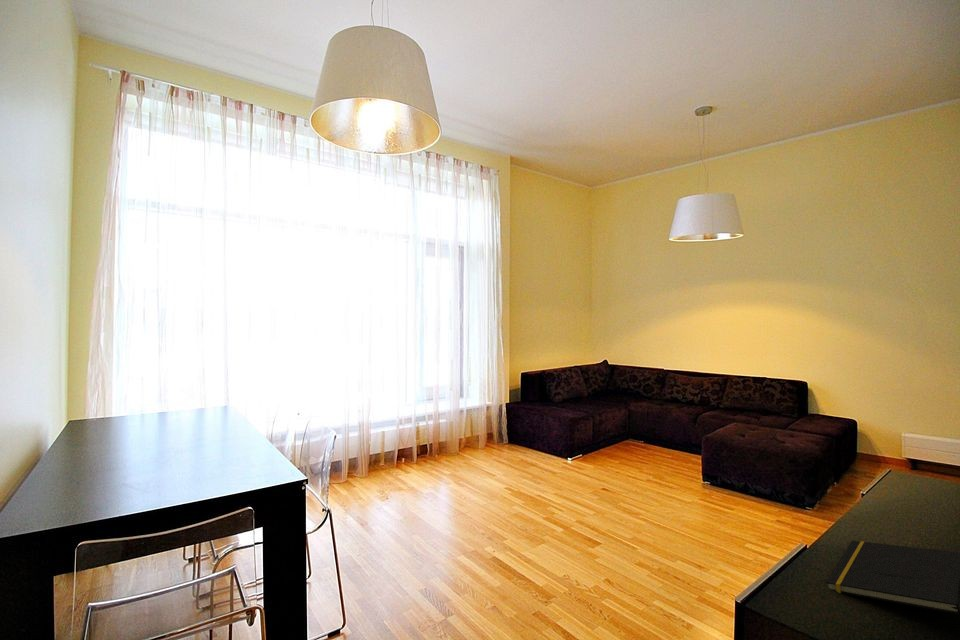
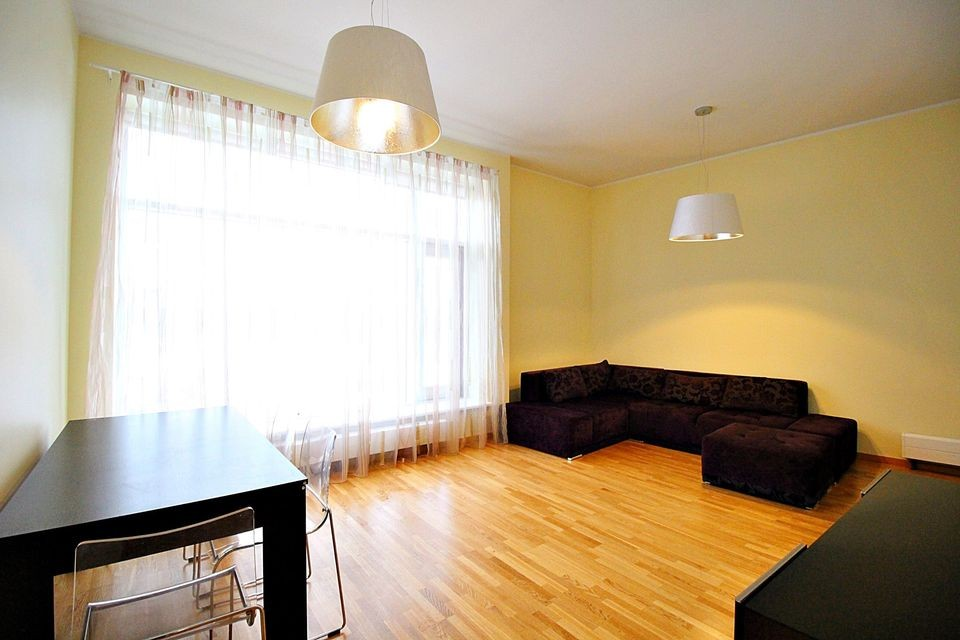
- notepad [825,540,960,615]
